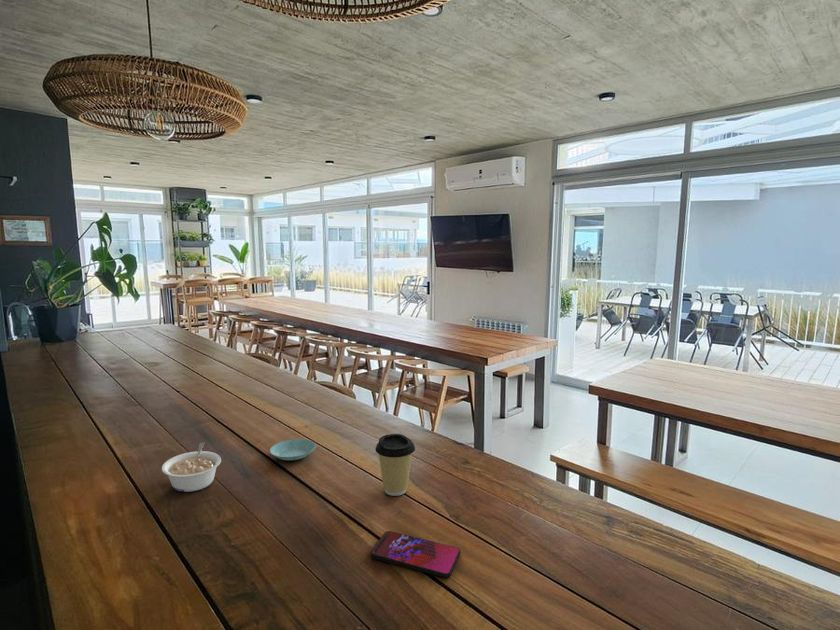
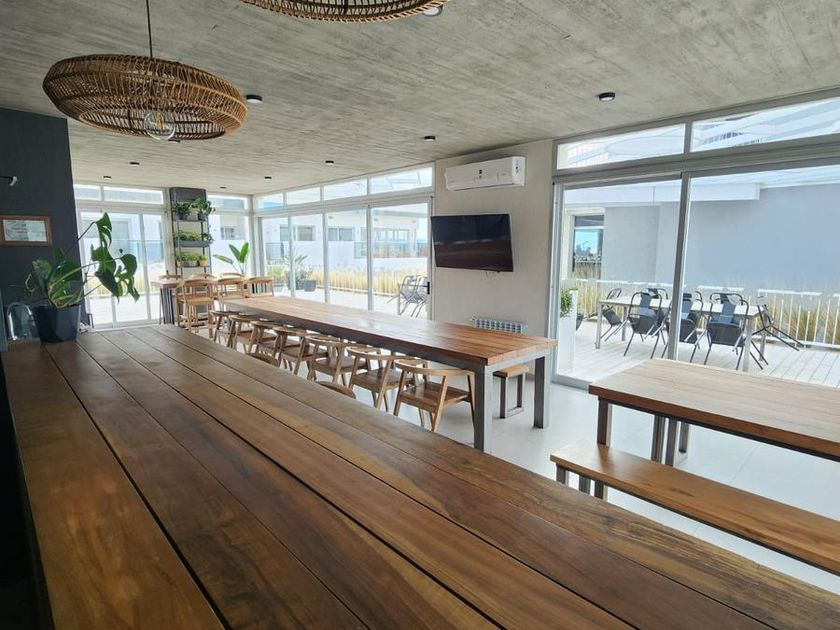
- saucer [269,438,317,462]
- legume [161,442,222,493]
- smartphone [369,530,461,579]
- coffee cup [374,433,416,497]
